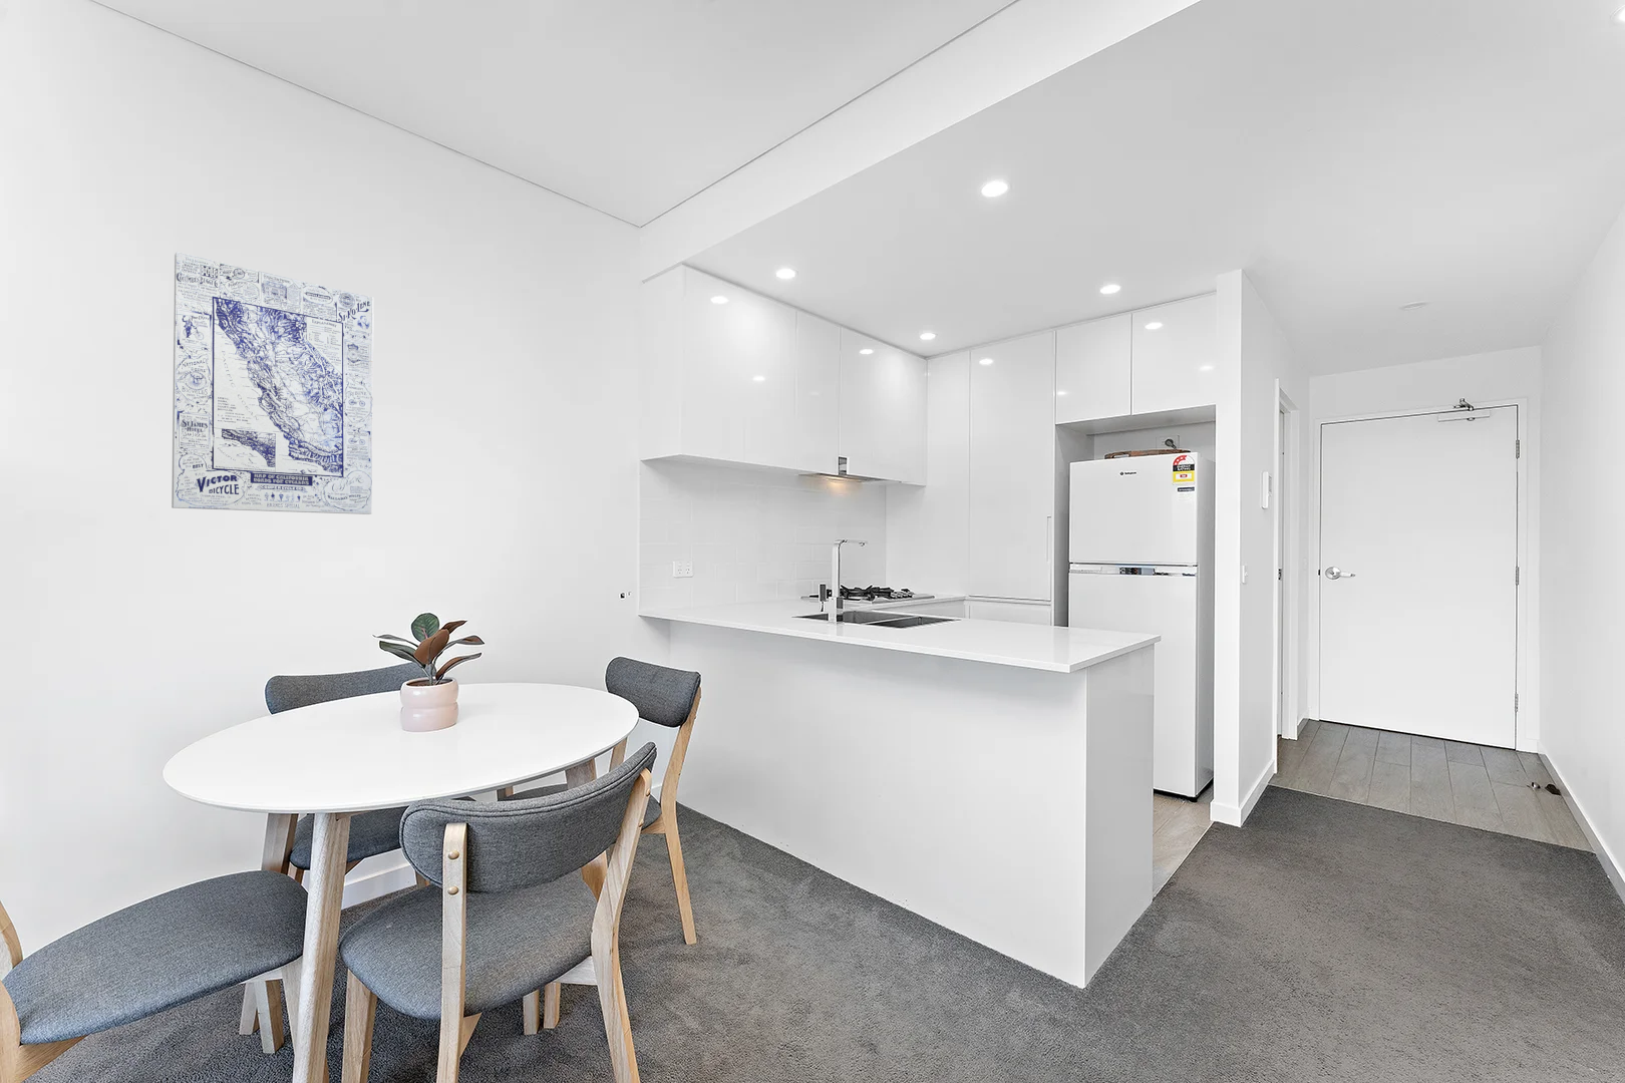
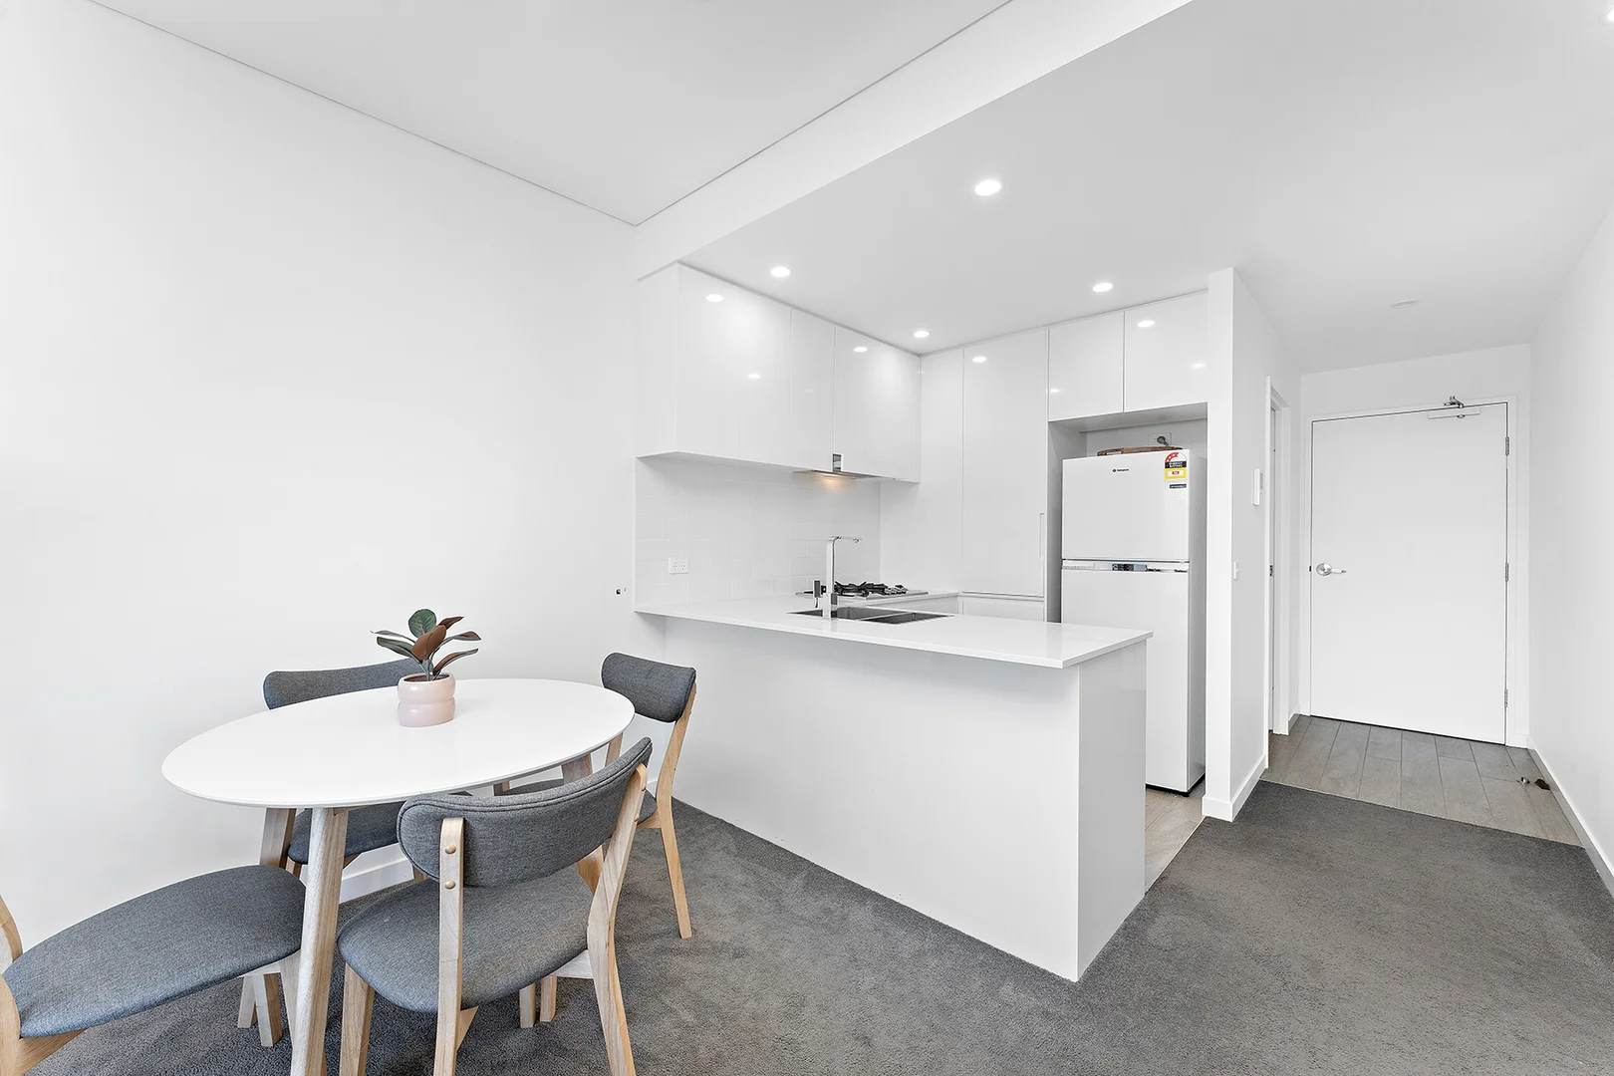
- wall art [170,250,375,515]
